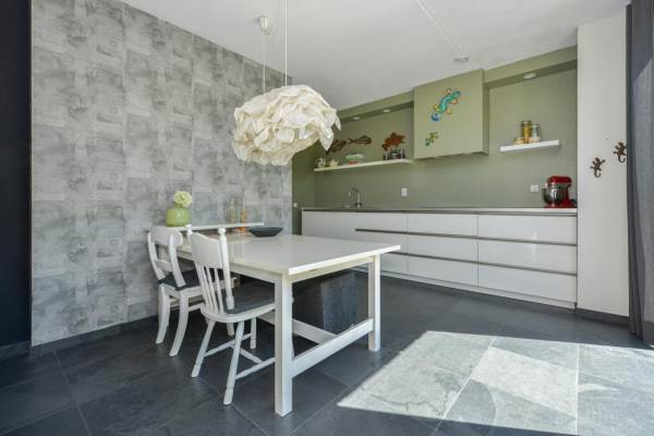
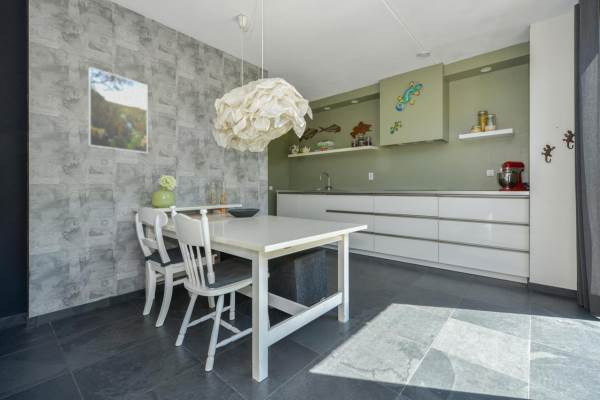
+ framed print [87,66,149,154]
